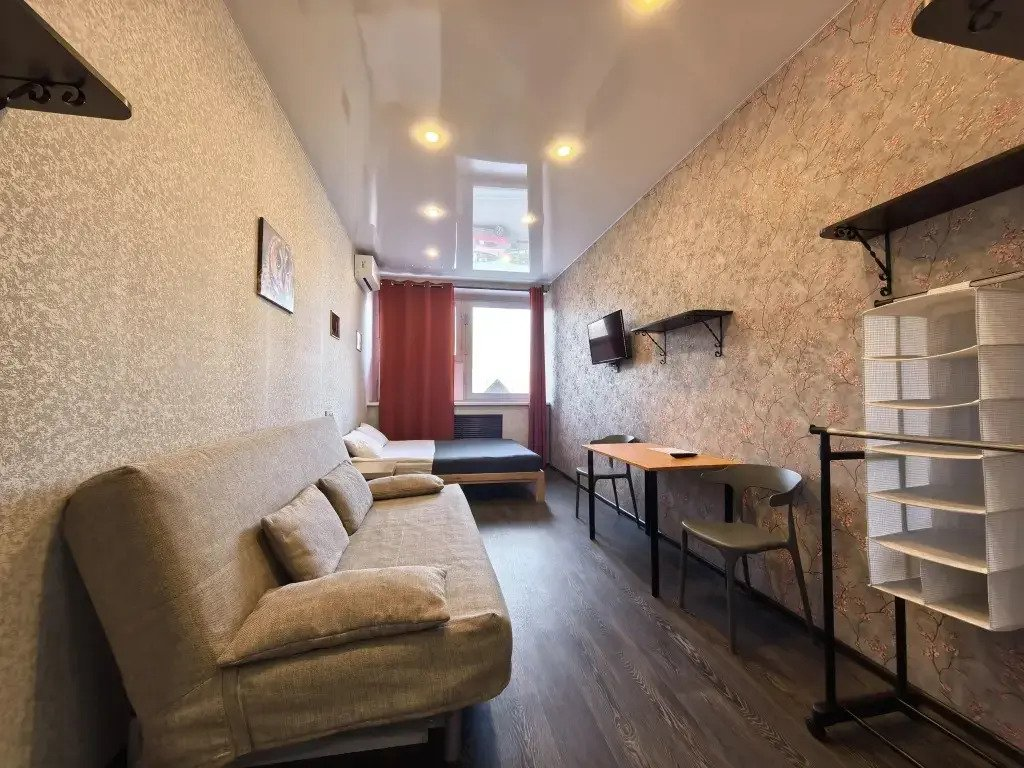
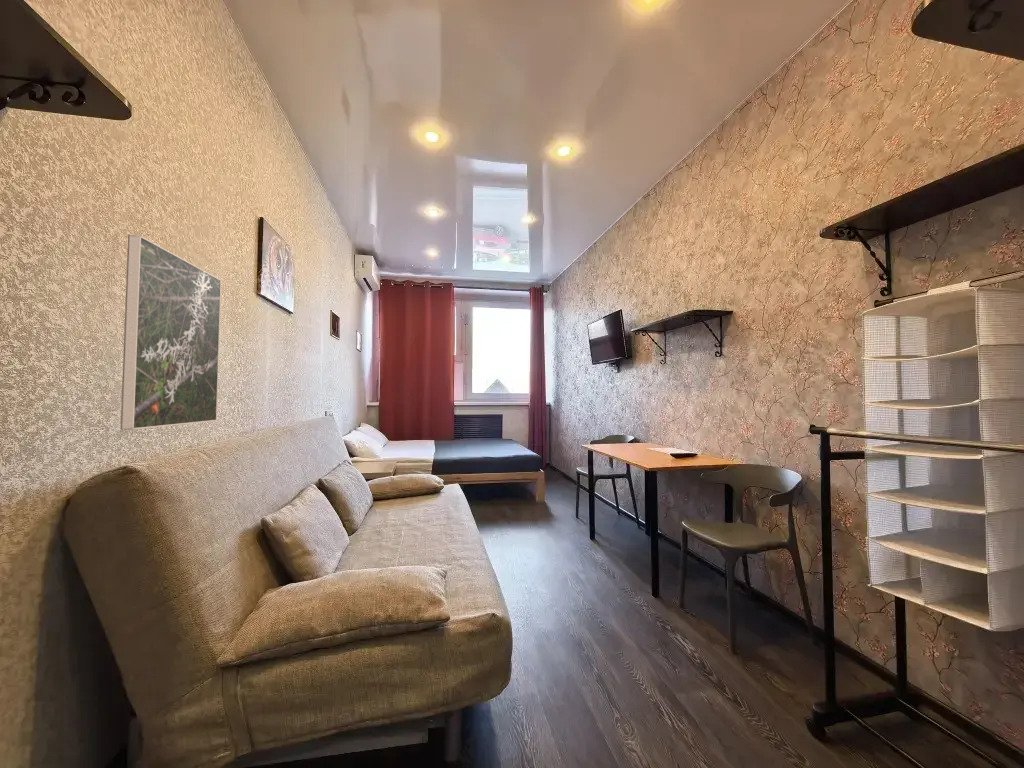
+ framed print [120,234,222,431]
